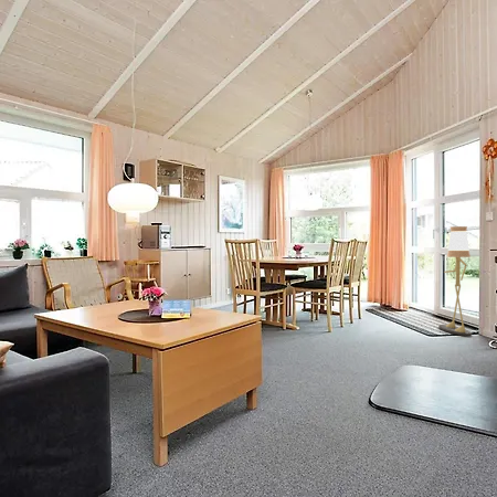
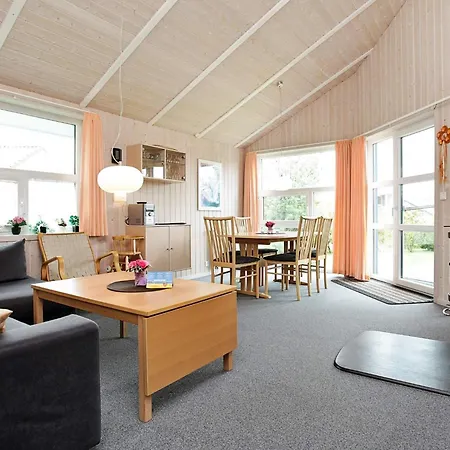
- floor lamp [437,225,473,338]
